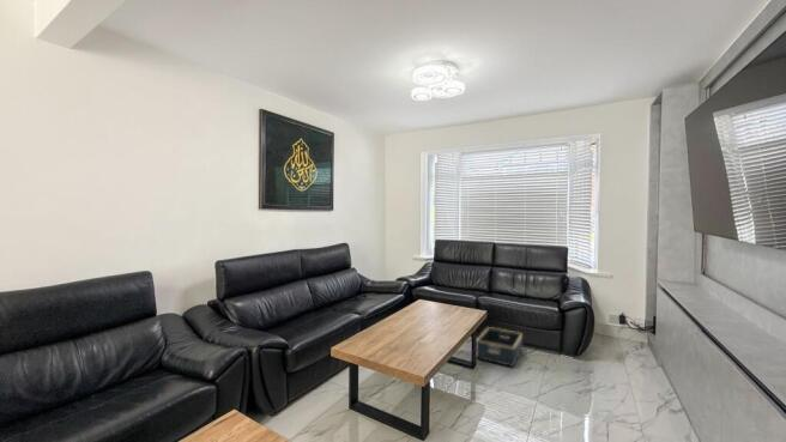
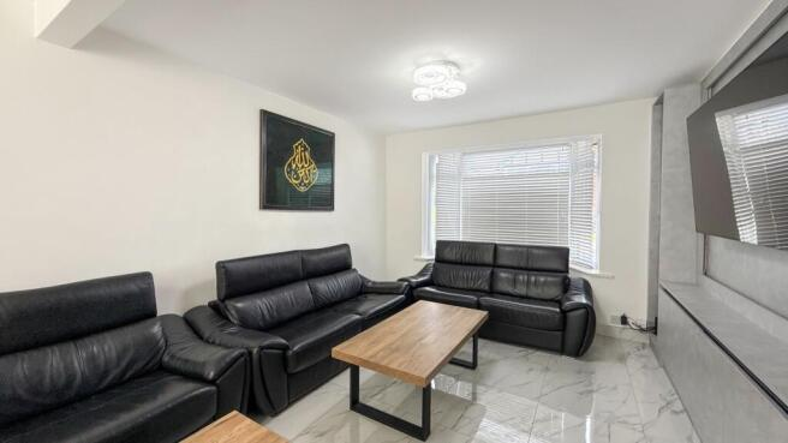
- basket [476,326,524,368]
